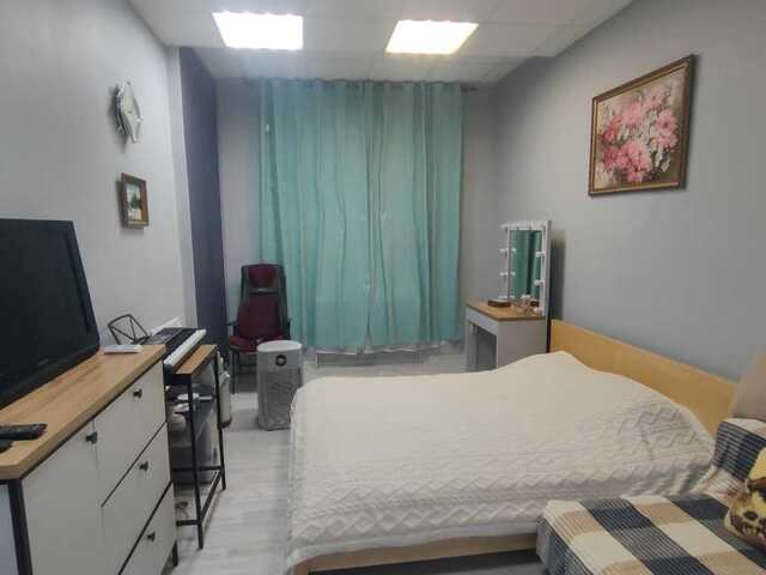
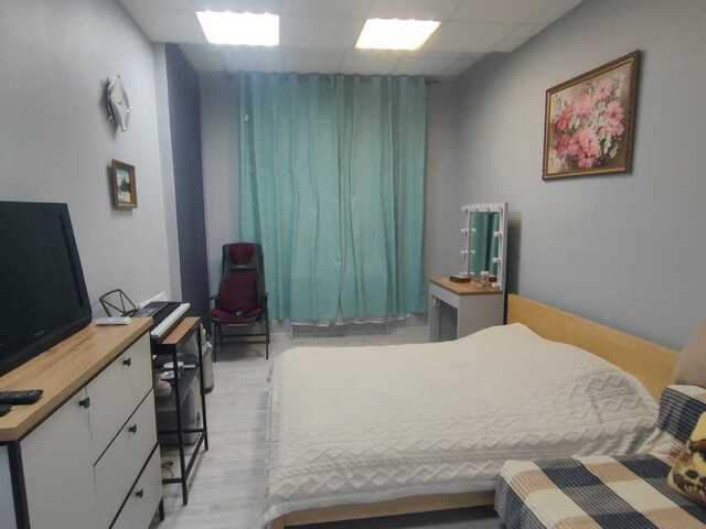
- air purifier [255,339,305,431]
